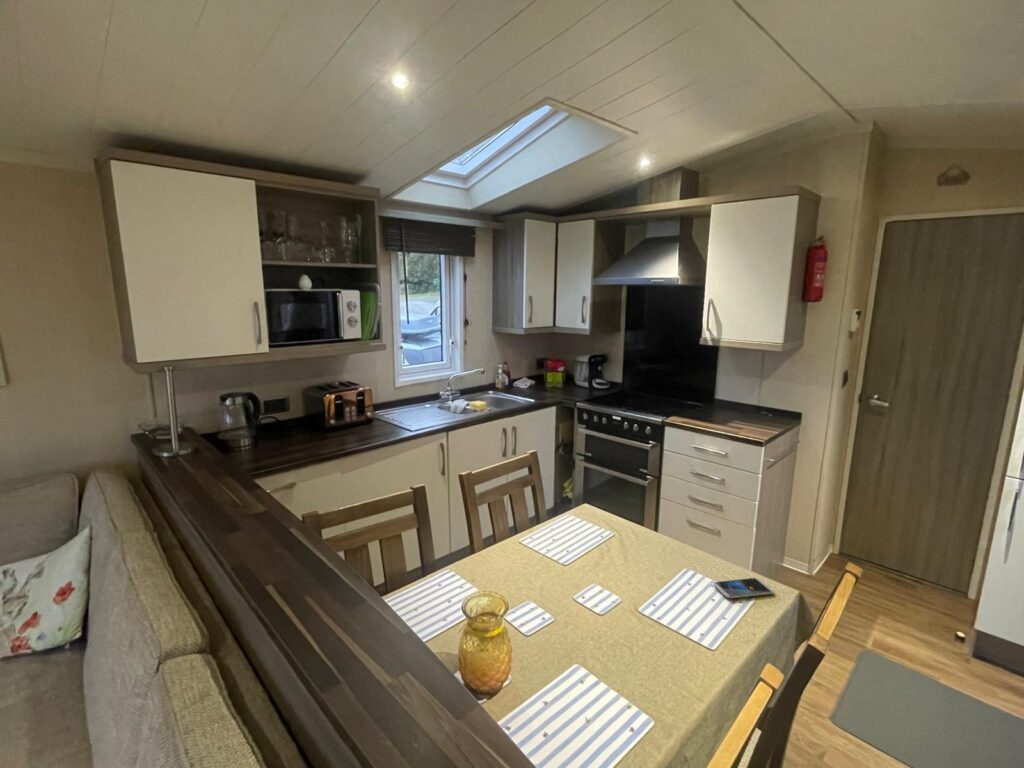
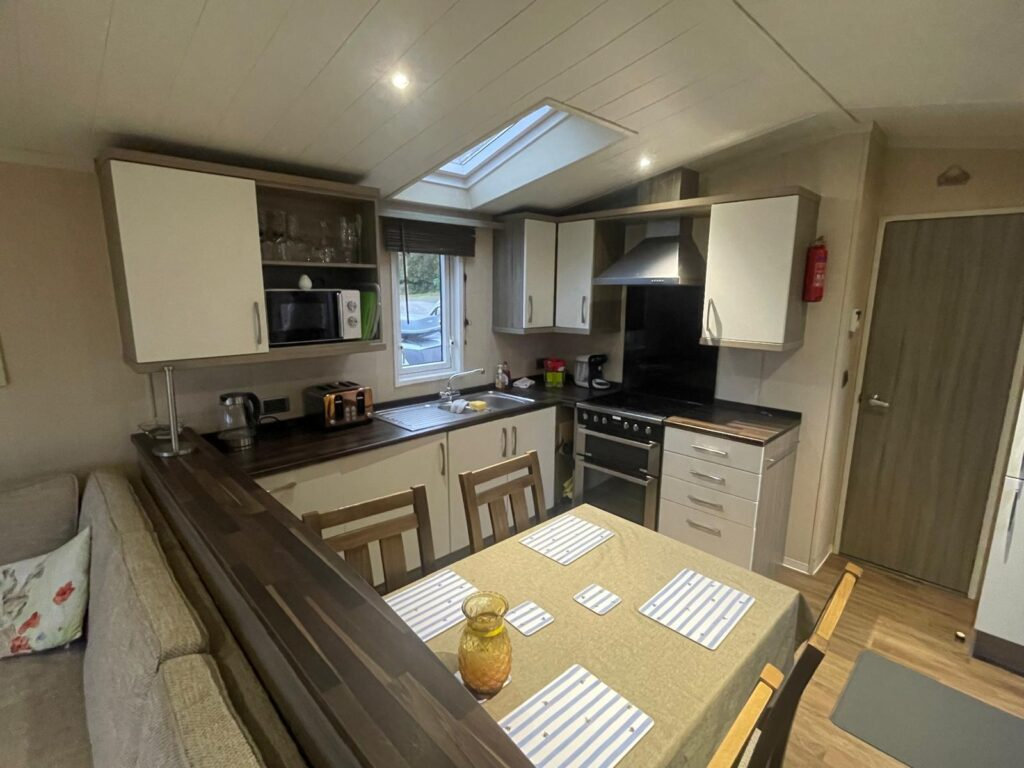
- smartphone [712,577,774,599]
